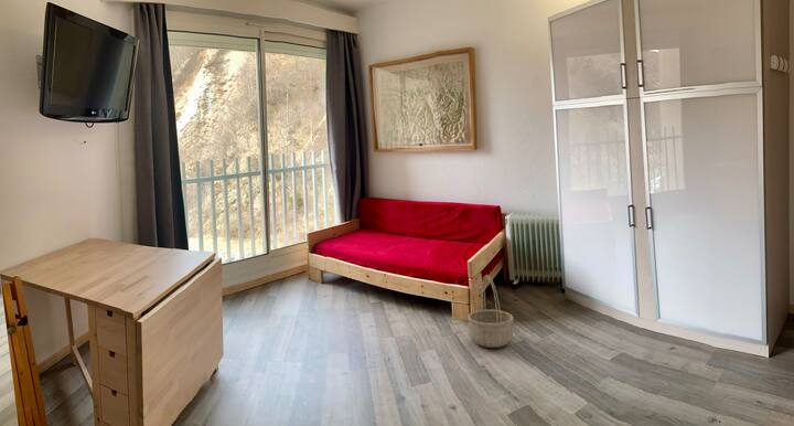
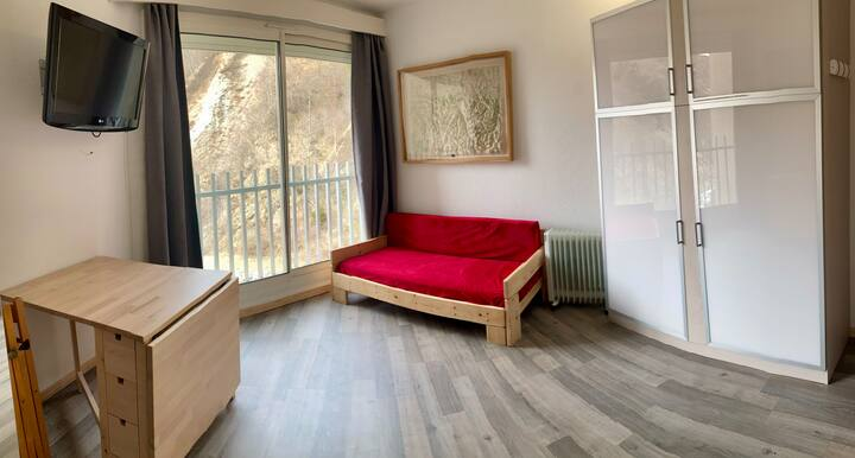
- basket [466,274,515,349]
